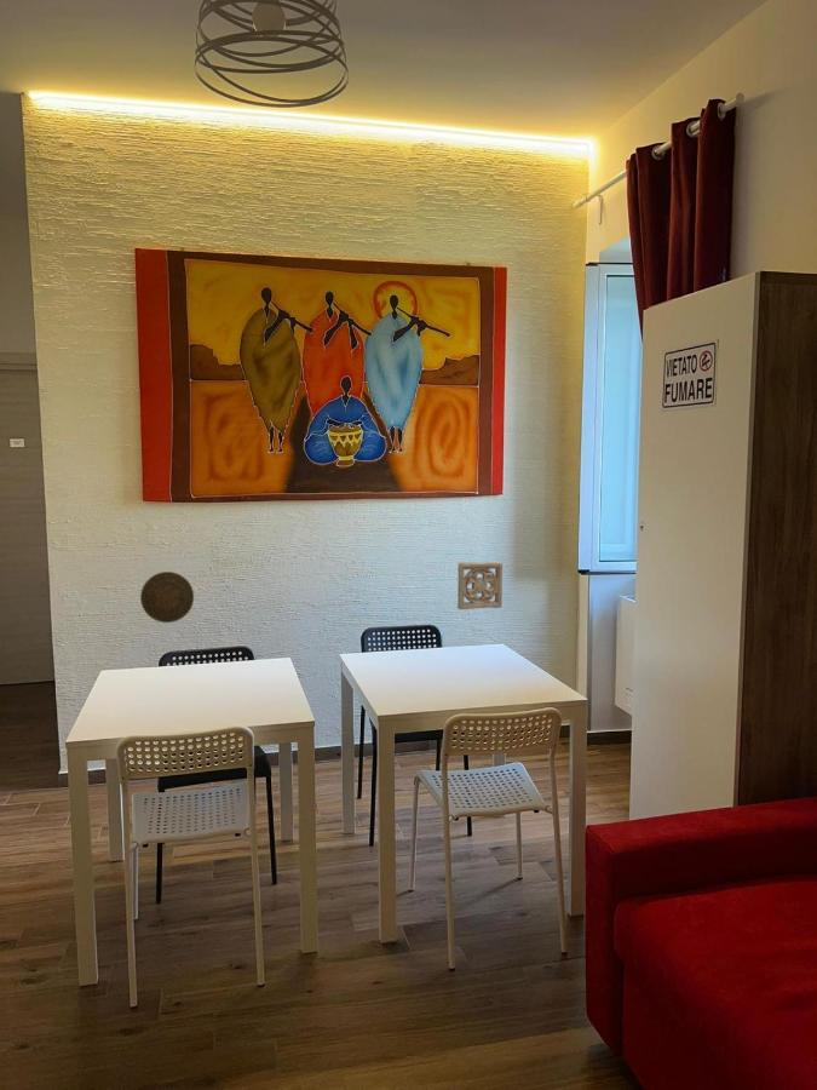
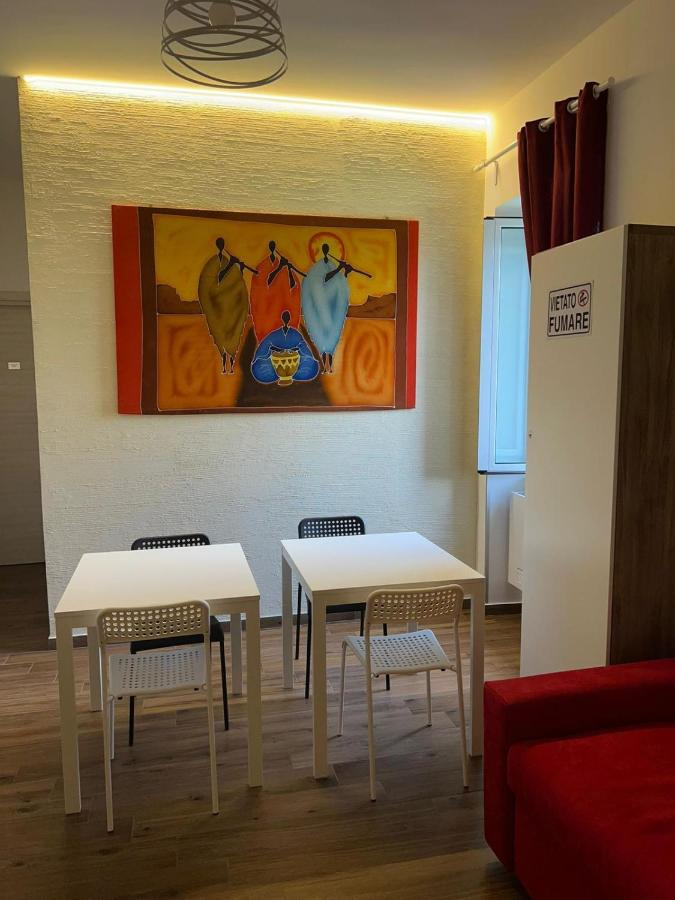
- wall ornament [456,561,504,610]
- decorative plate [139,570,195,624]
